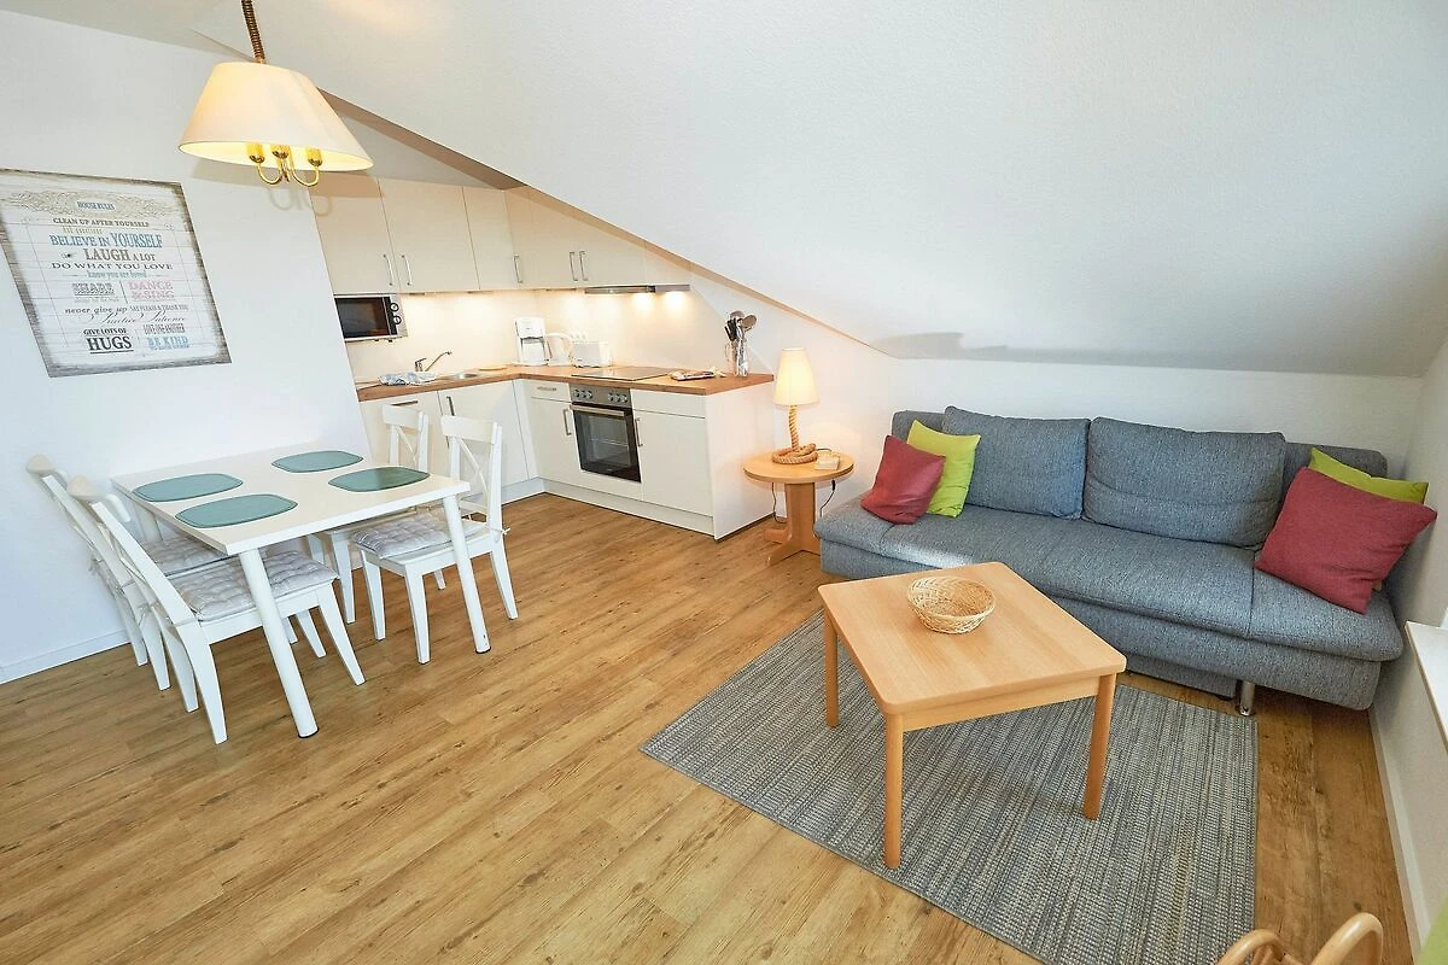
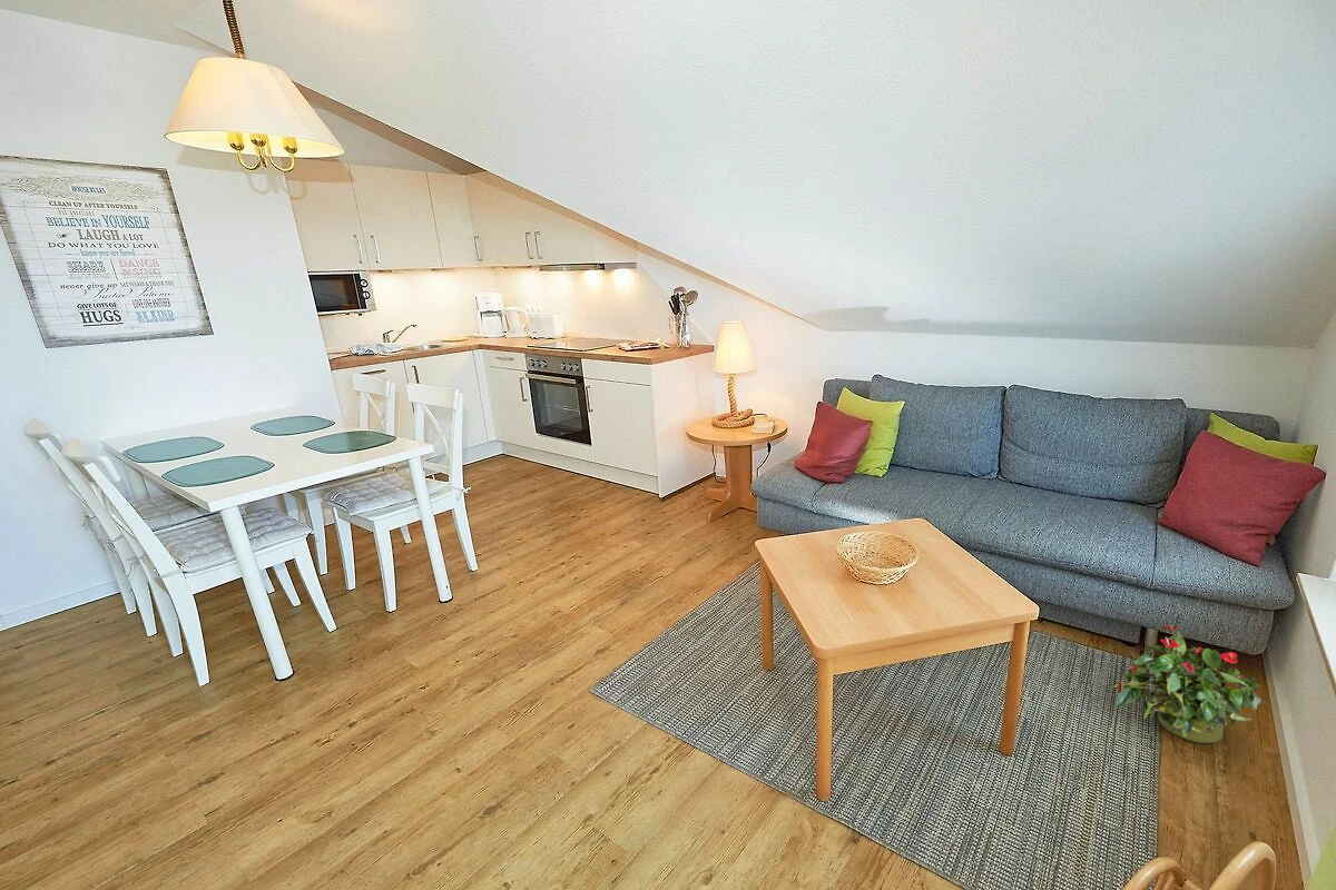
+ potted plant [1112,623,1273,744]
